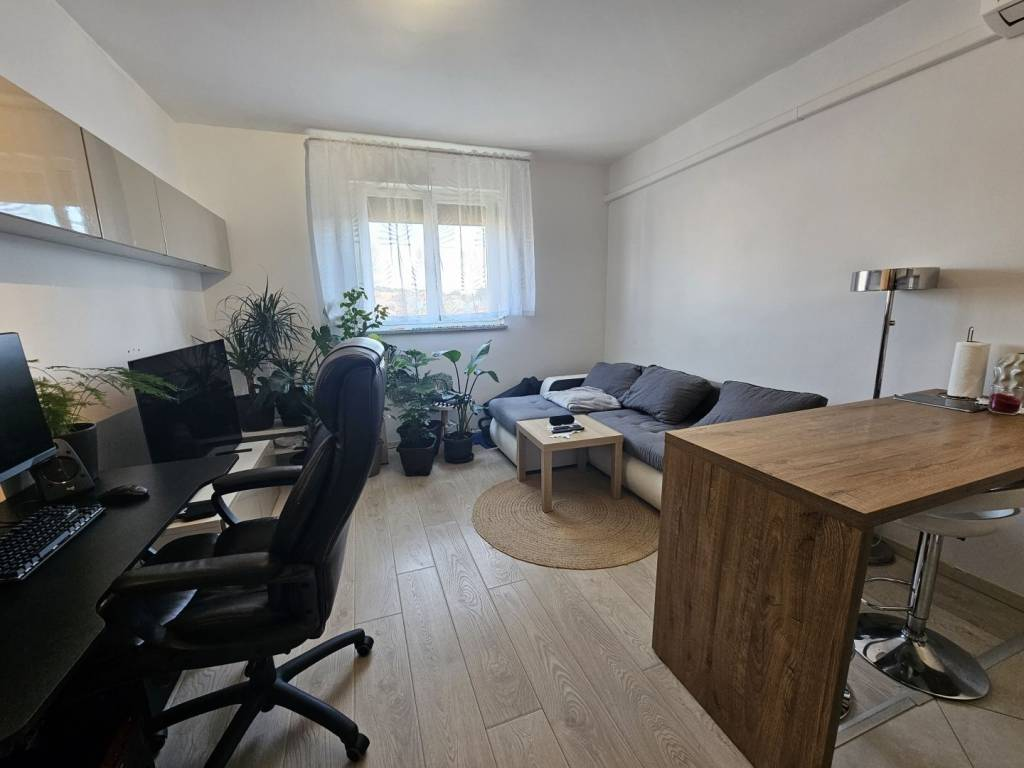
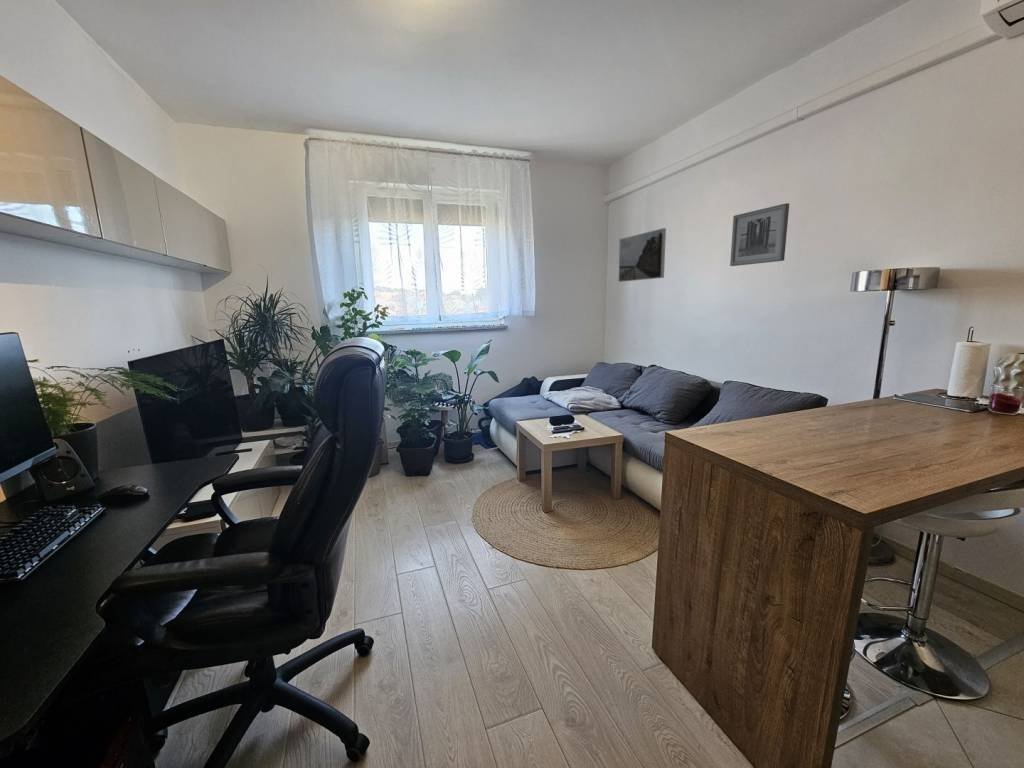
+ wall art [729,202,790,267]
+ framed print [618,227,667,283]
